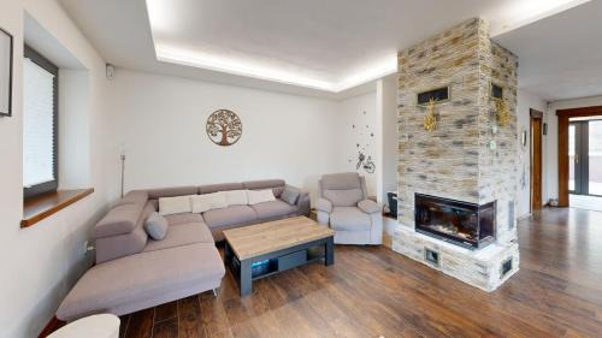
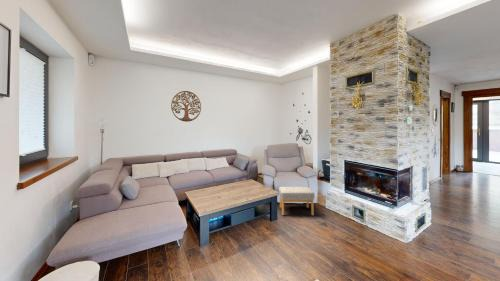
+ footstool [278,186,315,216]
